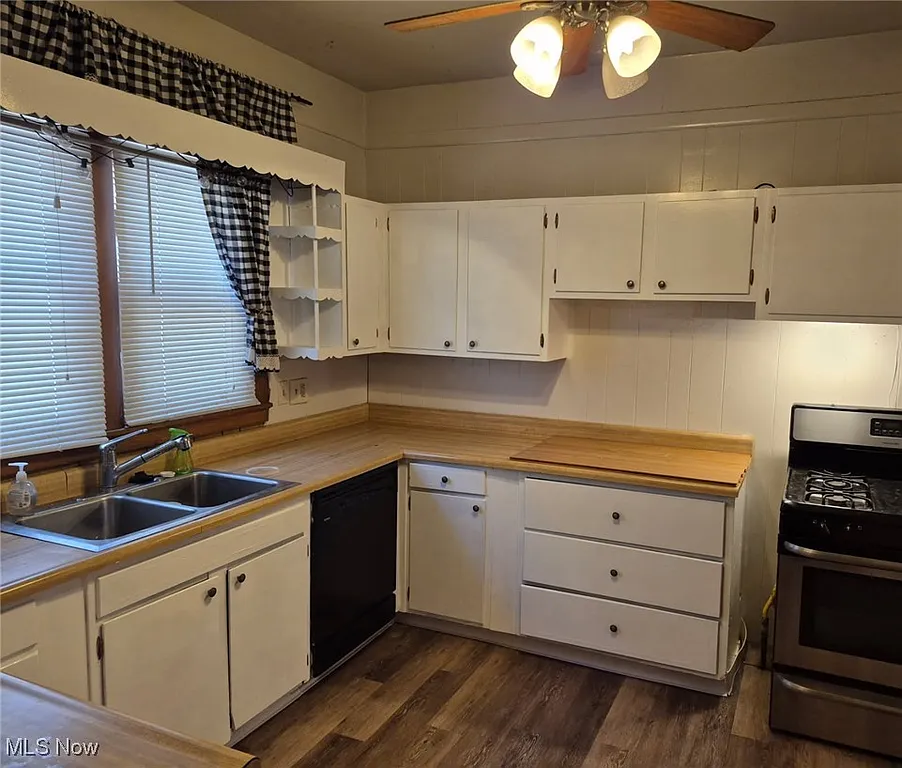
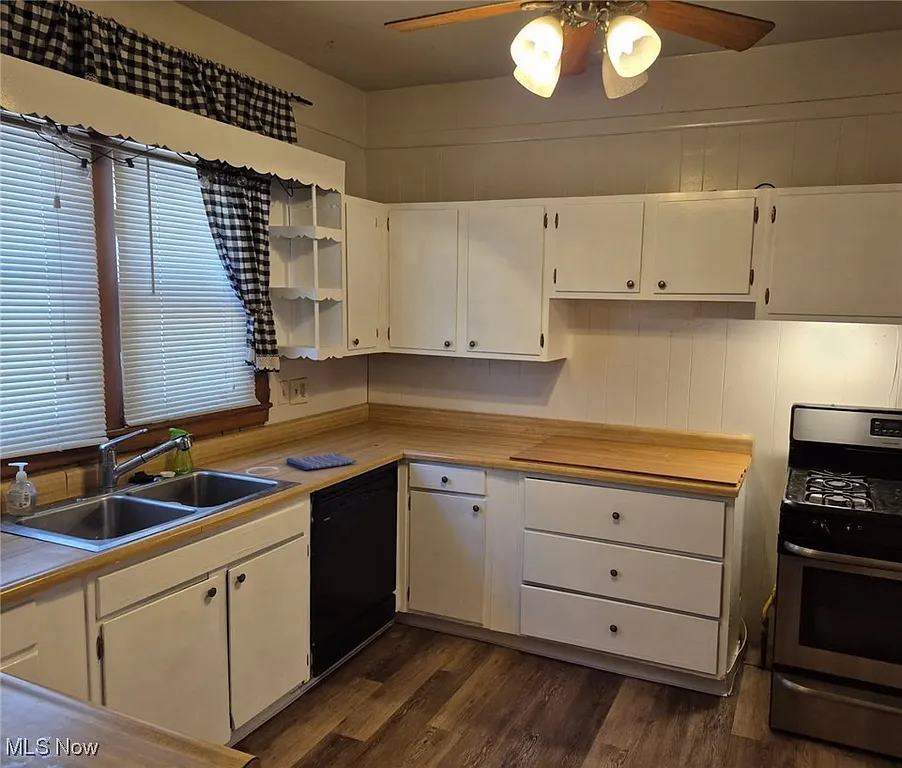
+ dish towel [285,452,357,471]
